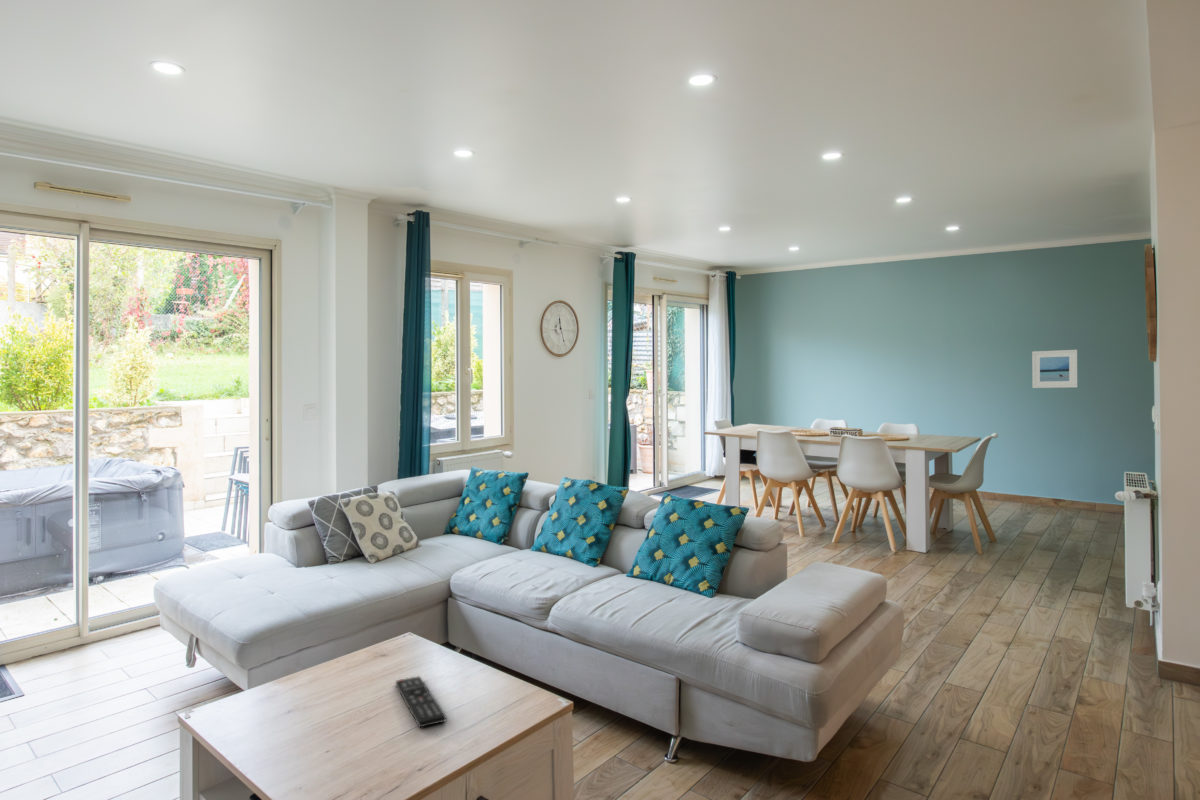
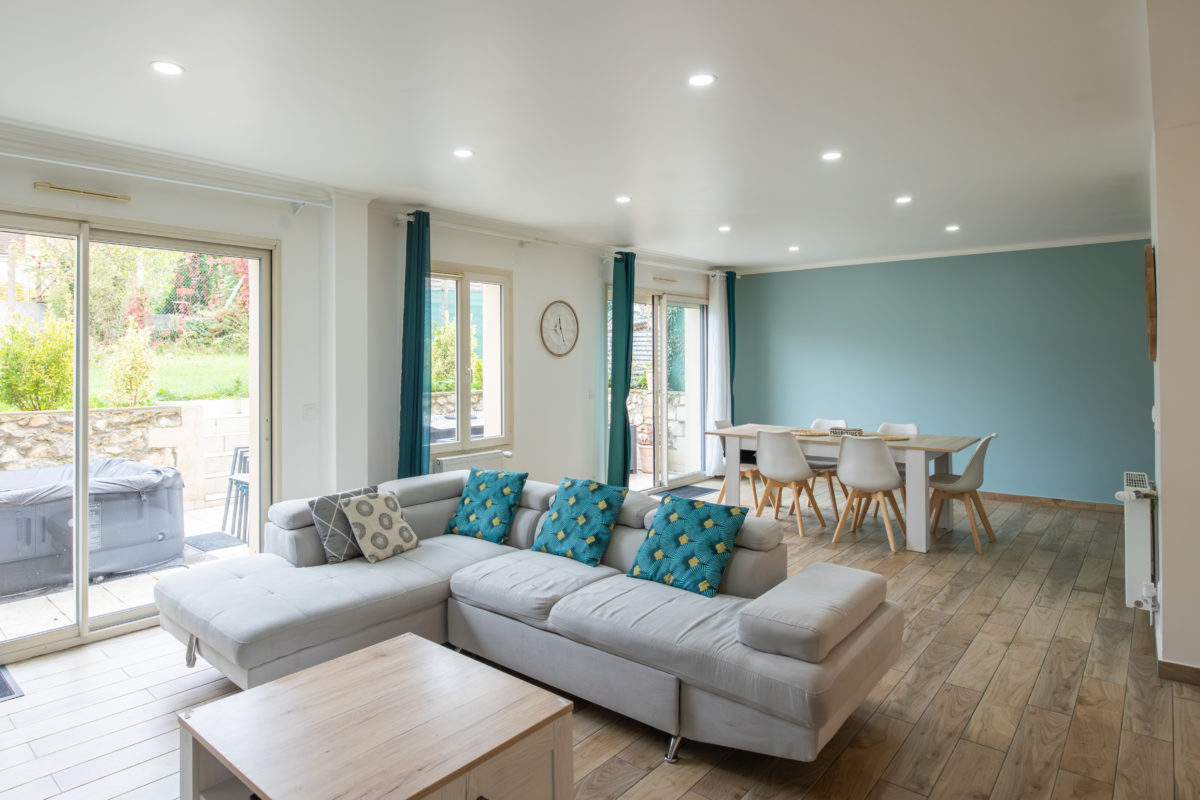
- remote control [395,675,447,729]
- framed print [1031,349,1078,389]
